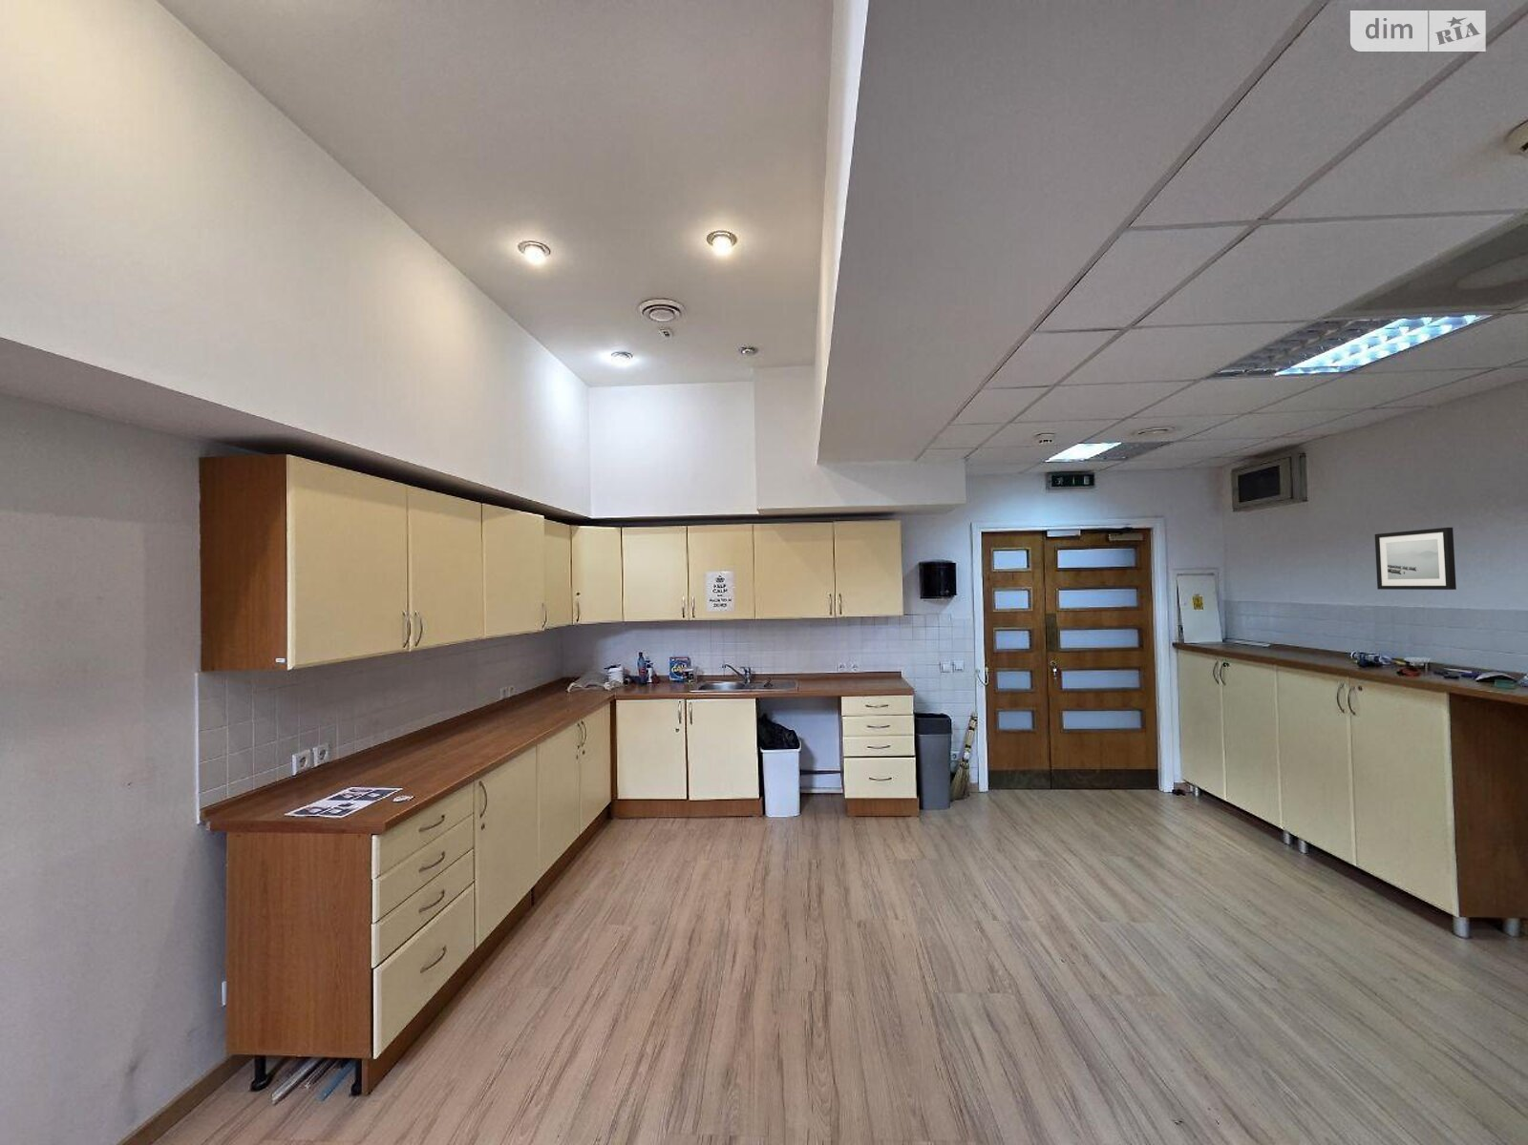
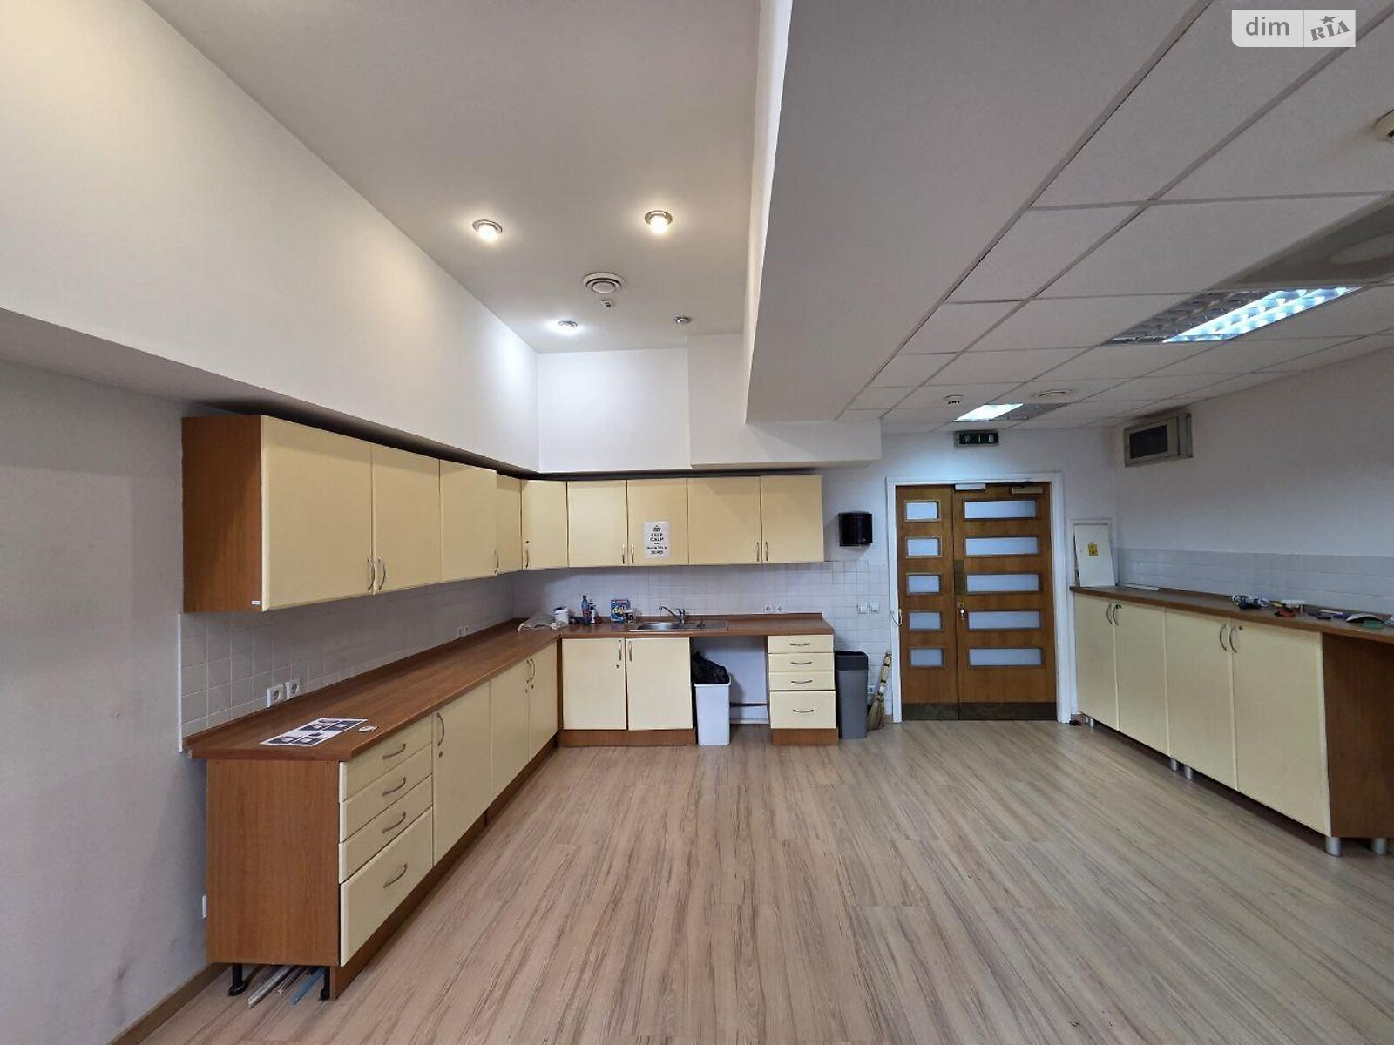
- wall art [1374,527,1457,591]
